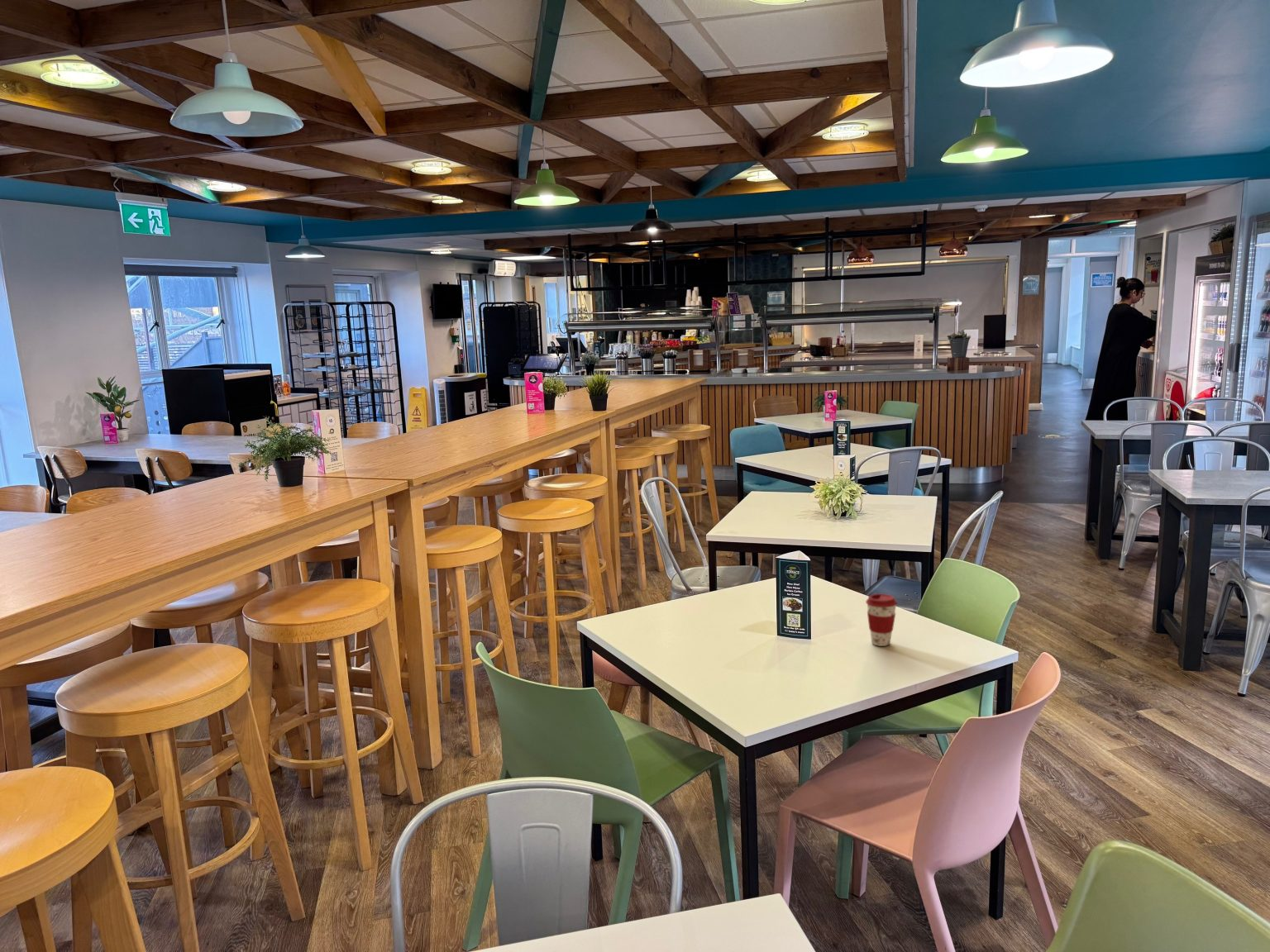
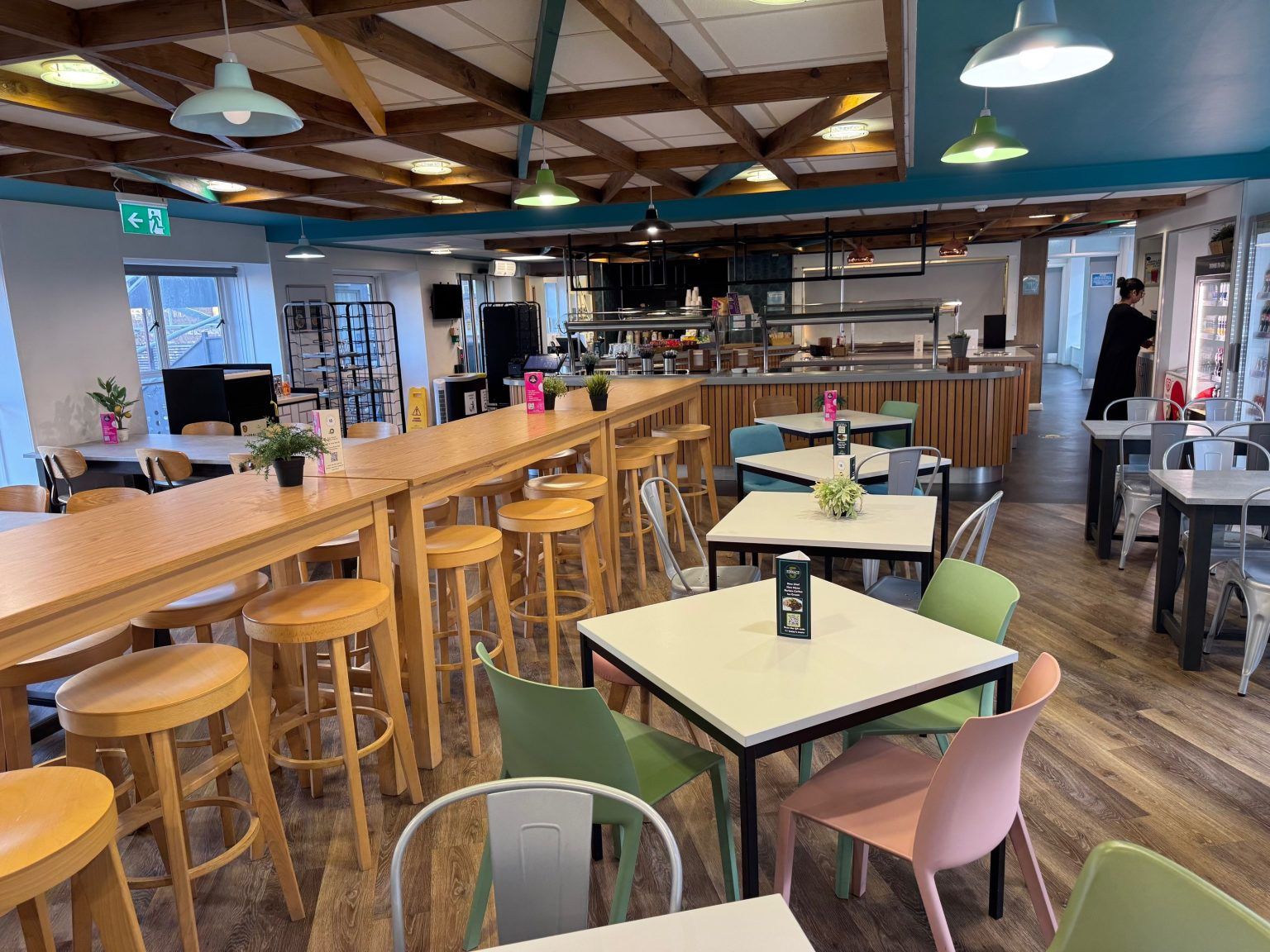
- coffee cup [865,593,898,647]
